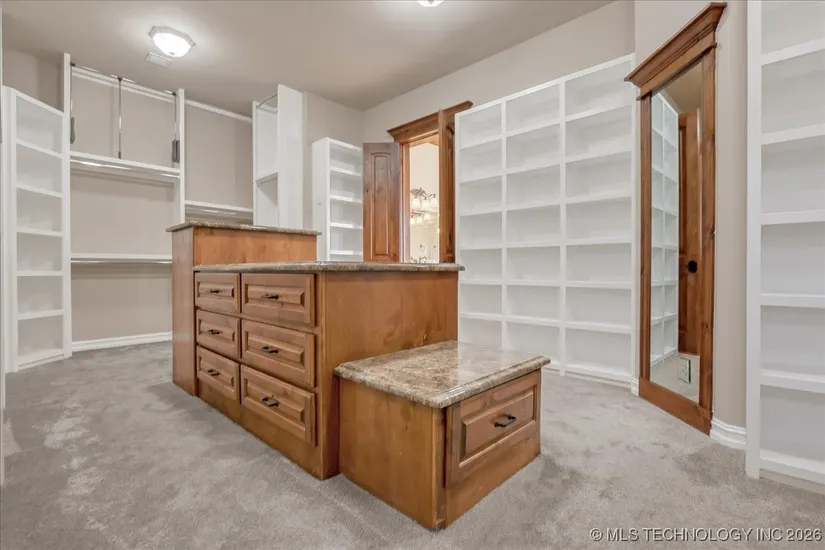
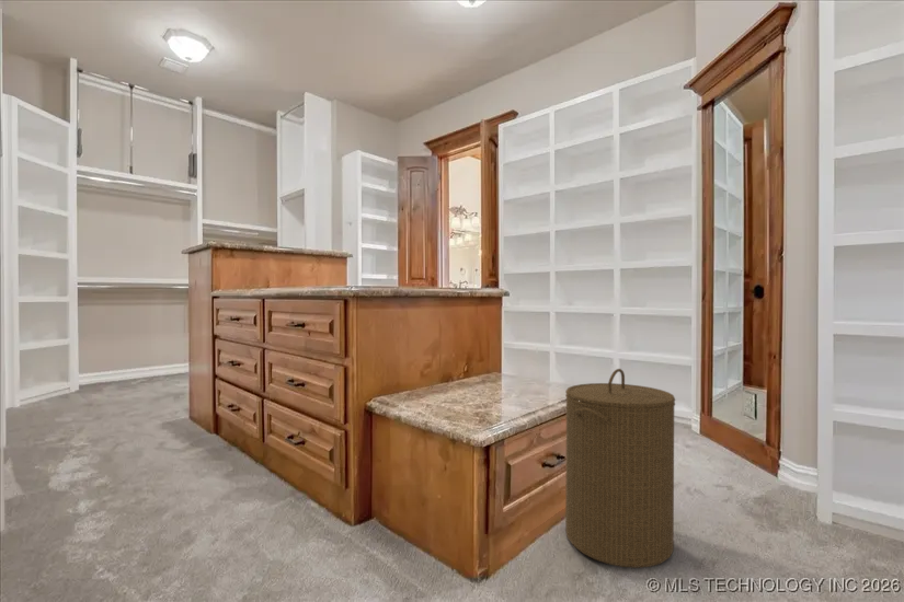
+ laundry hamper [564,368,676,569]
